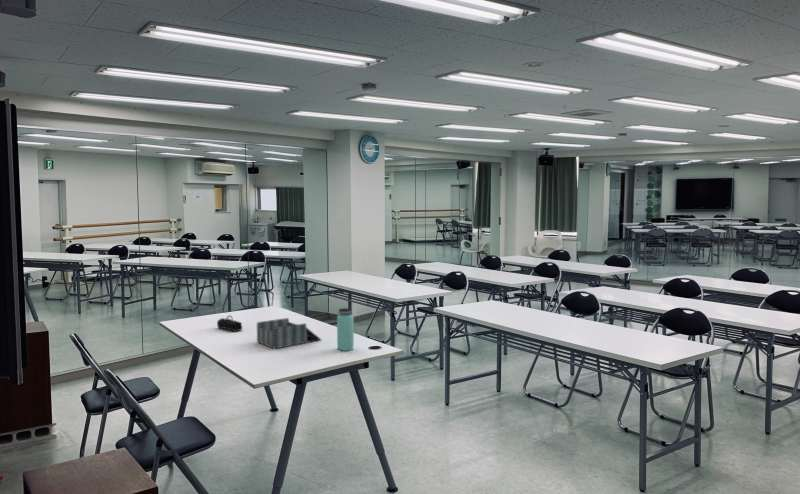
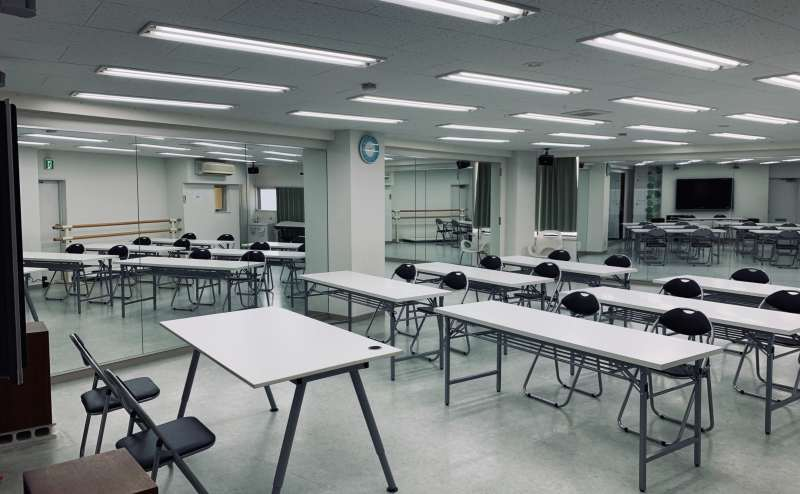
- pencil case [216,314,243,333]
- bottle [336,307,355,352]
- desk organizer [256,317,322,349]
